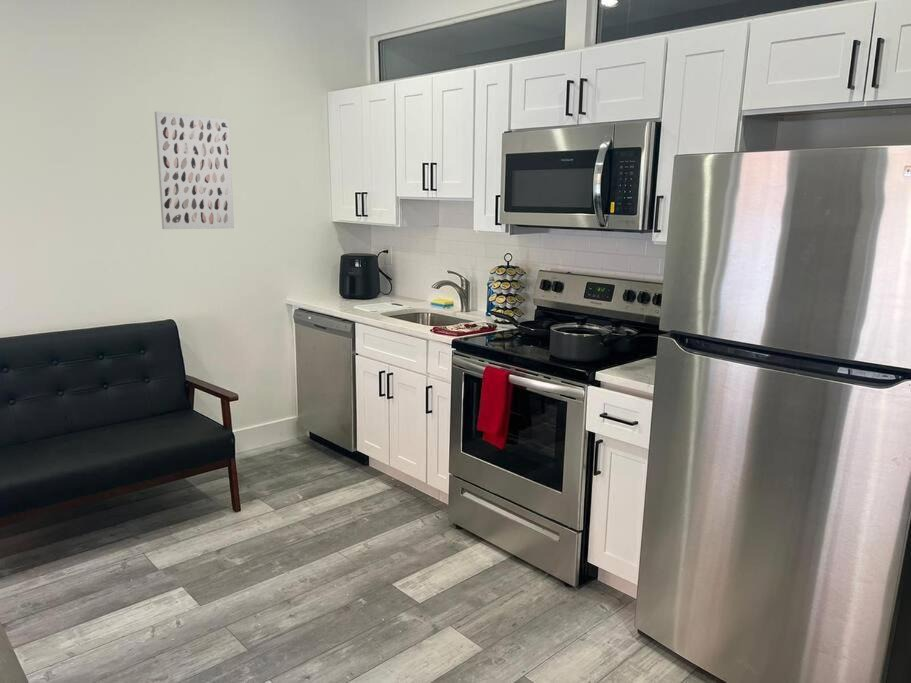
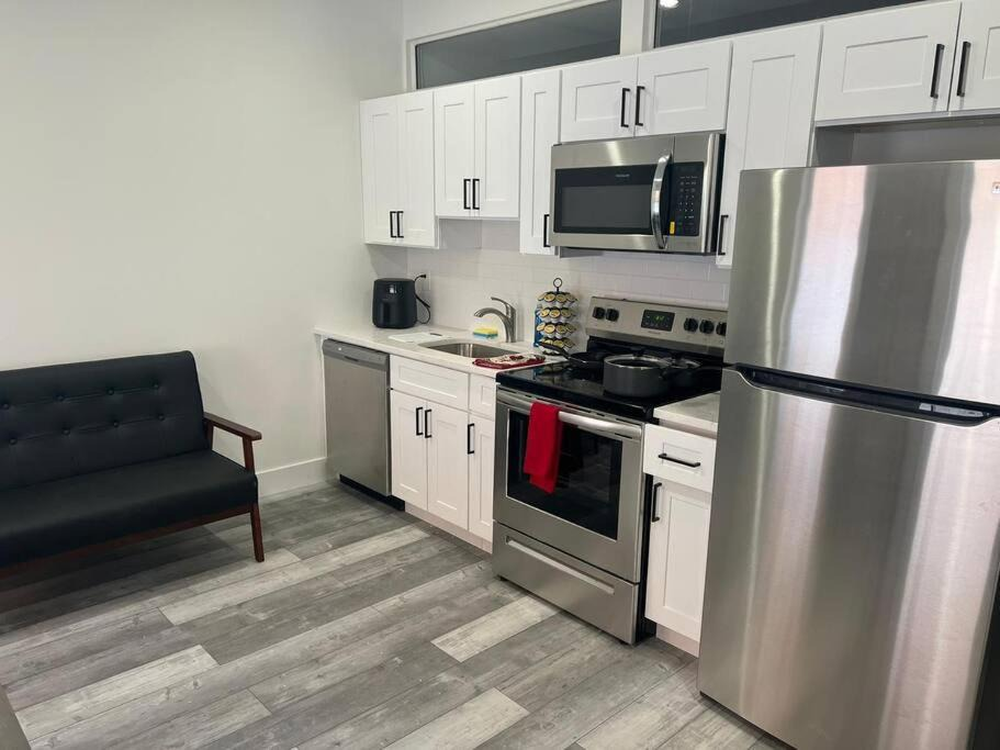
- wall art [154,111,235,230]
